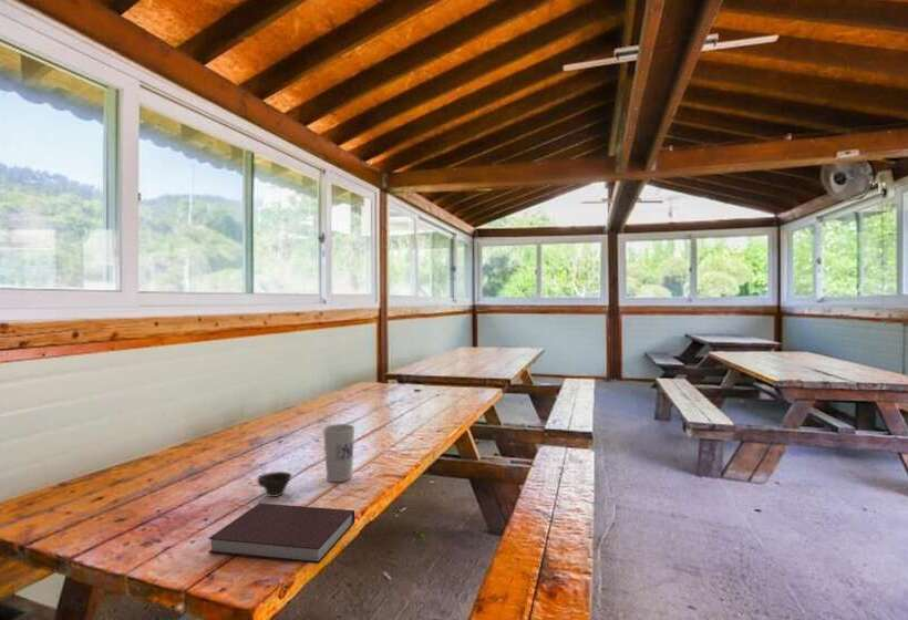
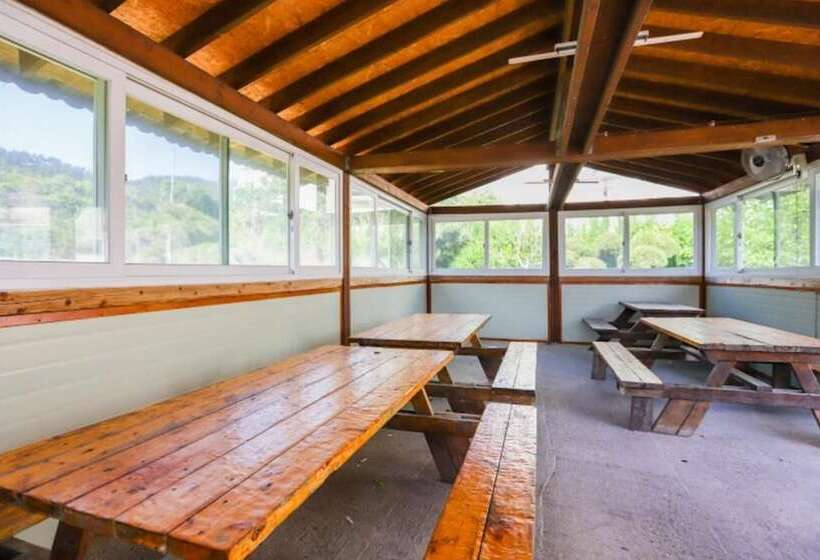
- notebook [207,502,355,565]
- cup [322,423,355,483]
- cup [257,471,293,498]
